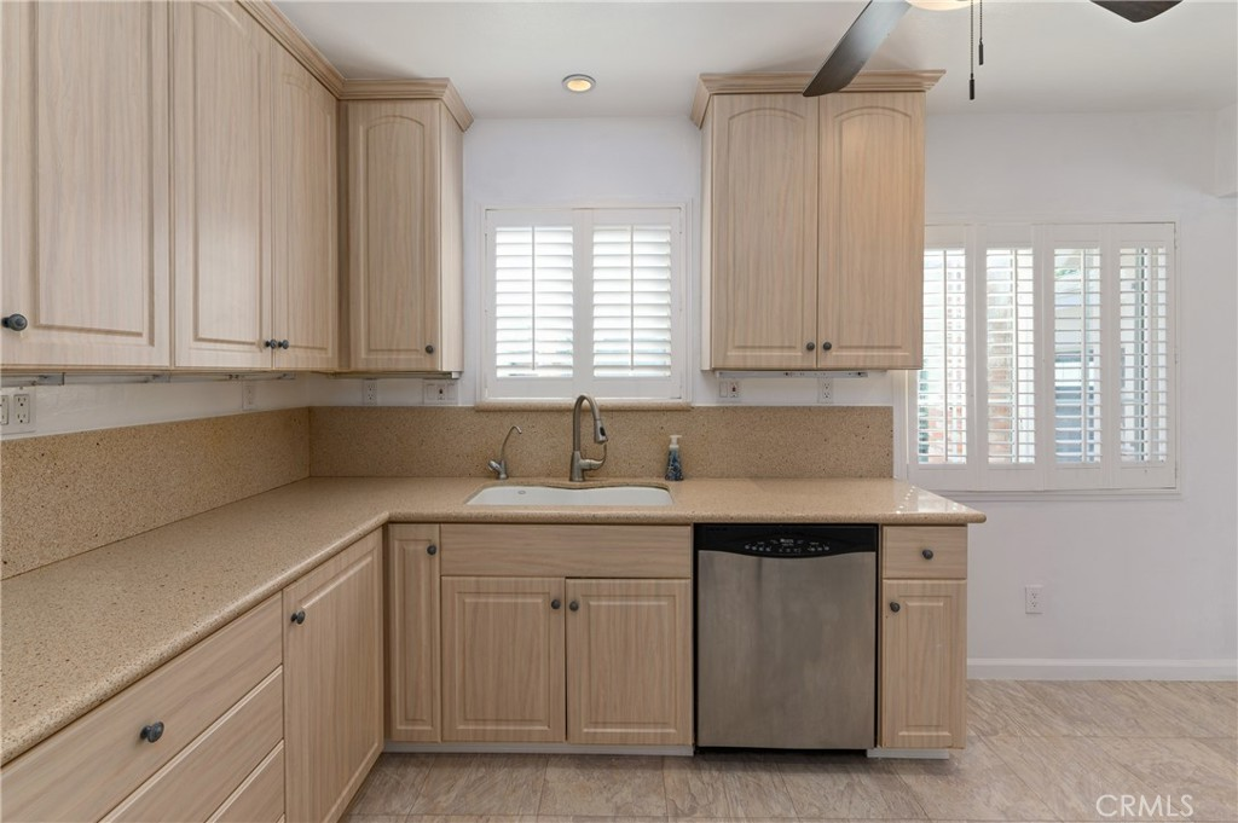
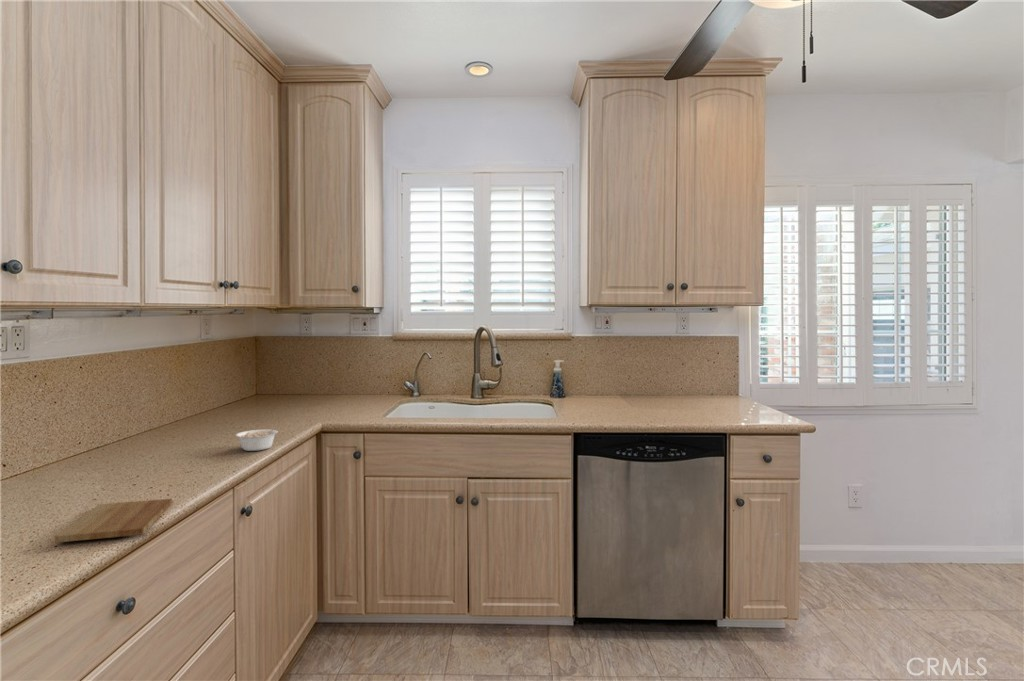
+ legume [235,425,281,452]
+ cutting board [54,498,173,543]
